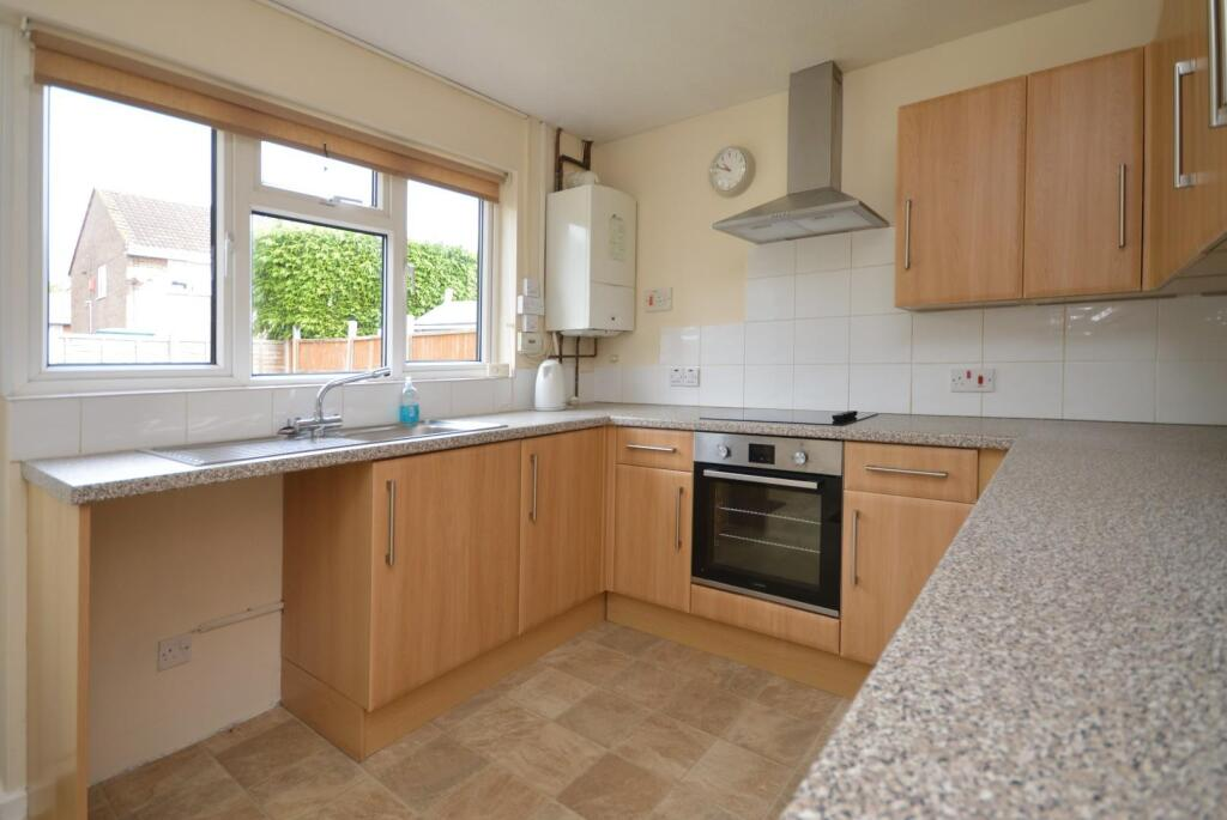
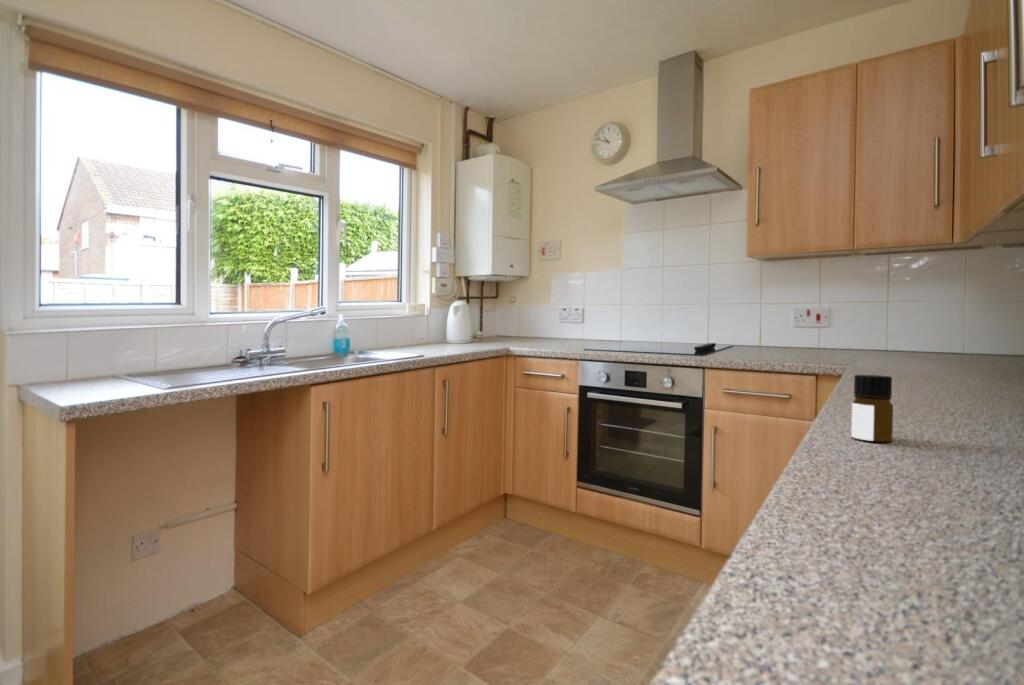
+ bottle [850,374,894,442]
